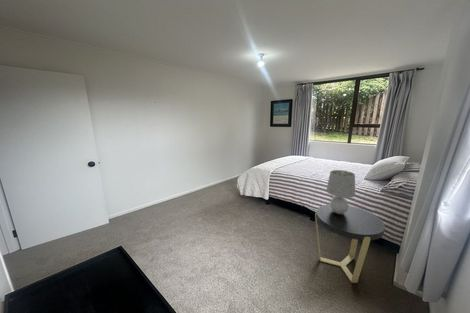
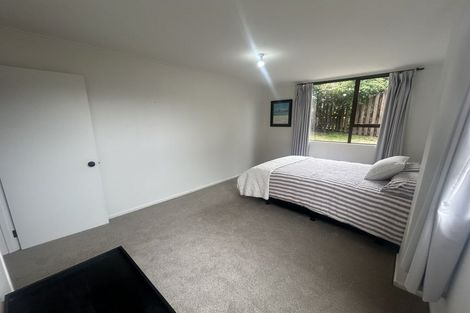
- side table [314,203,386,284]
- table lamp [325,169,356,214]
